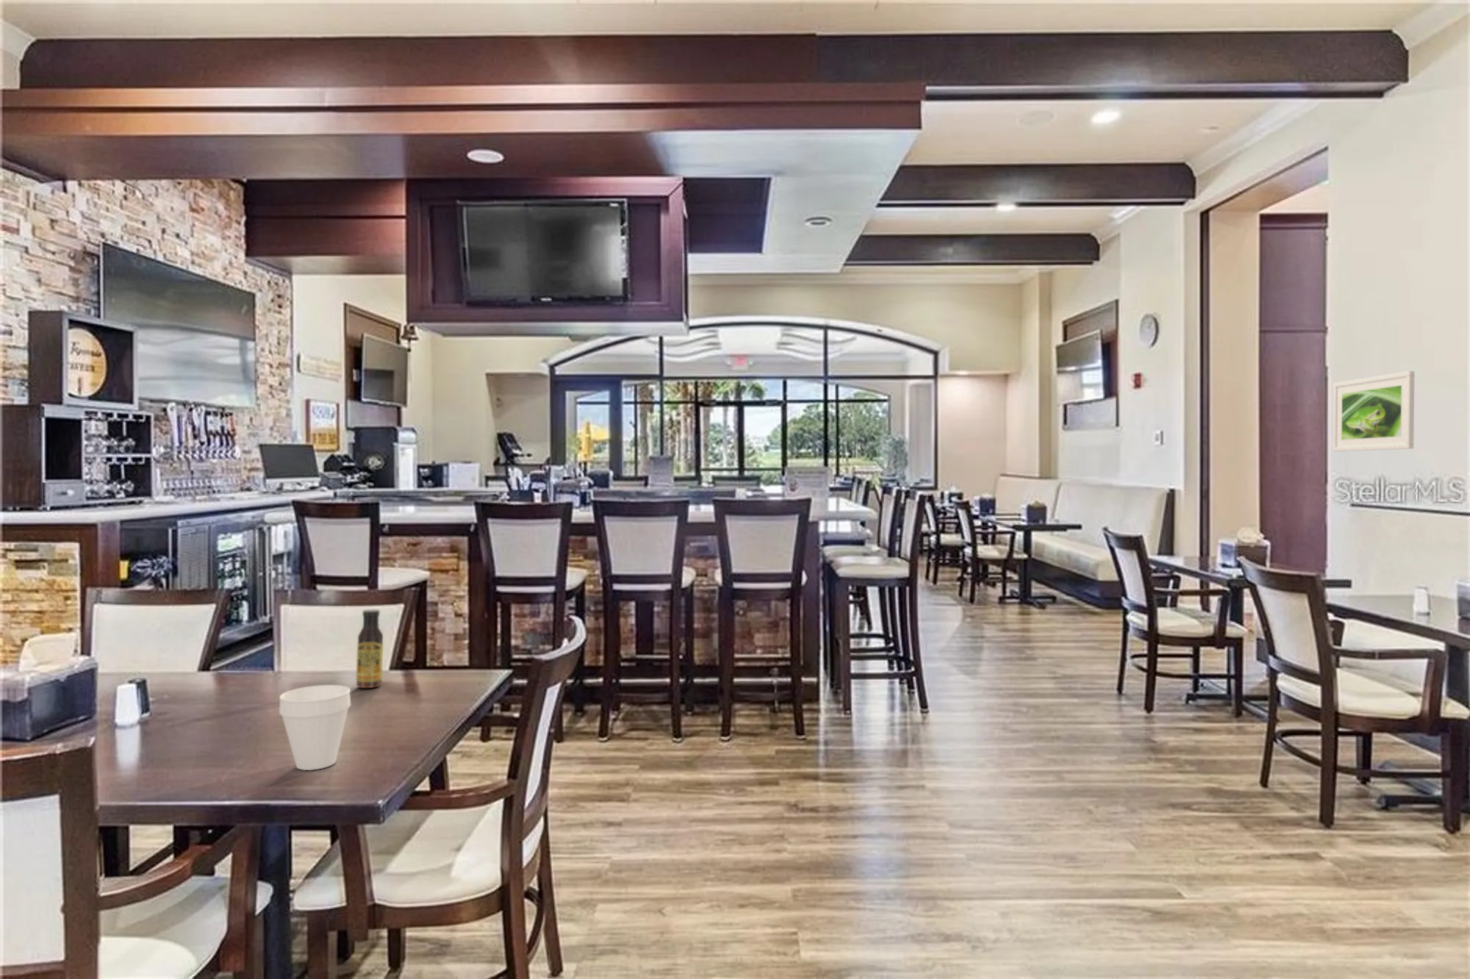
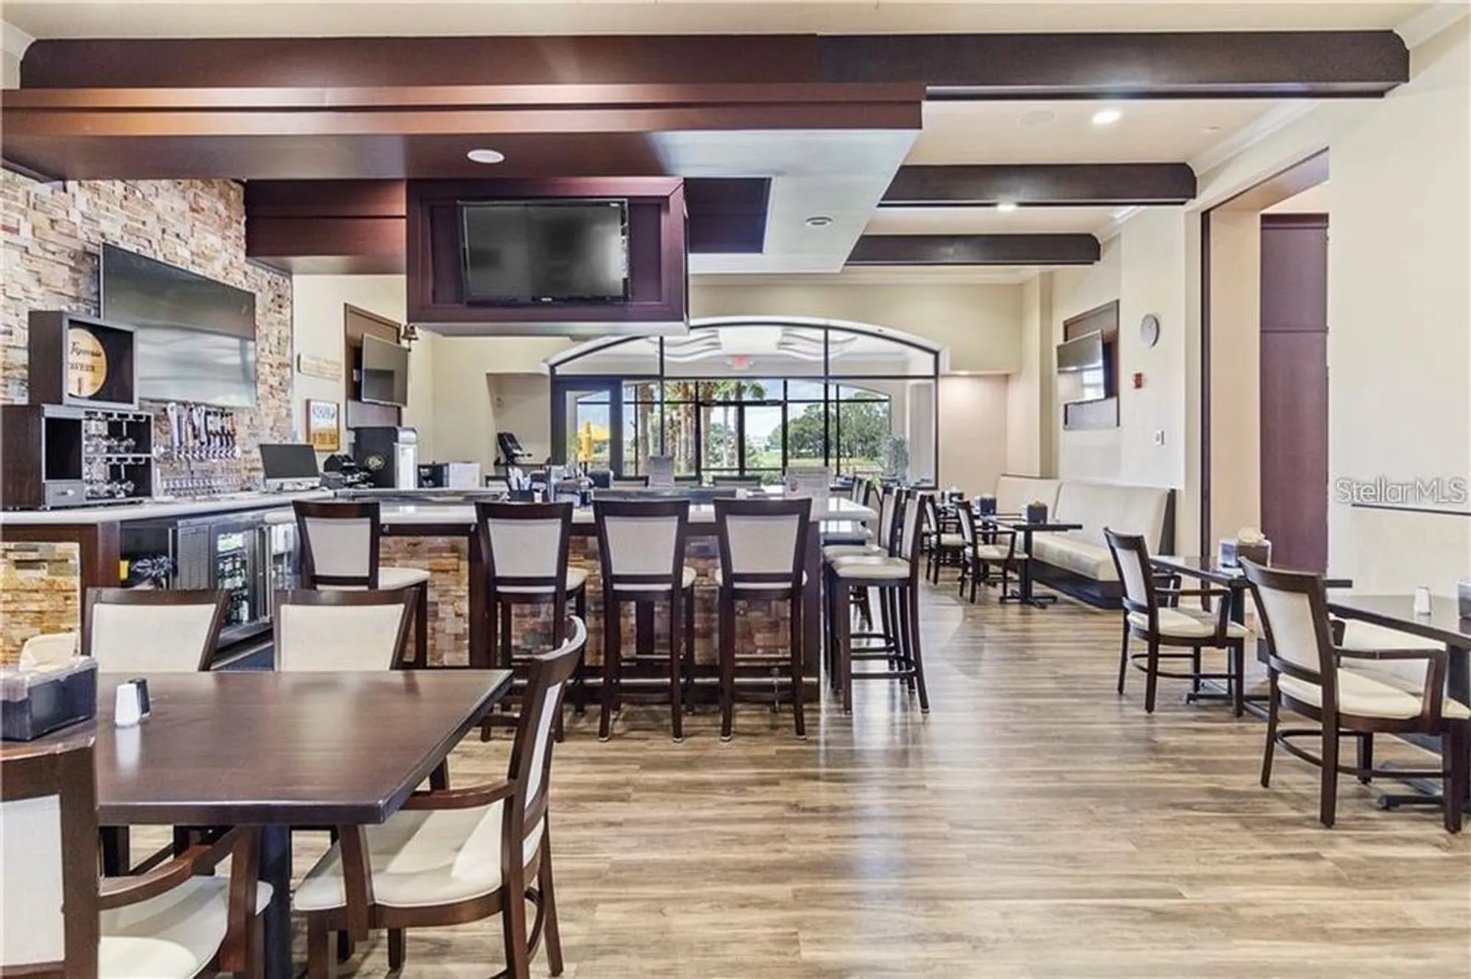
- sauce bottle [356,609,383,688]
- cup [278,684,352,771]
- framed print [1332,370,1415,452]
